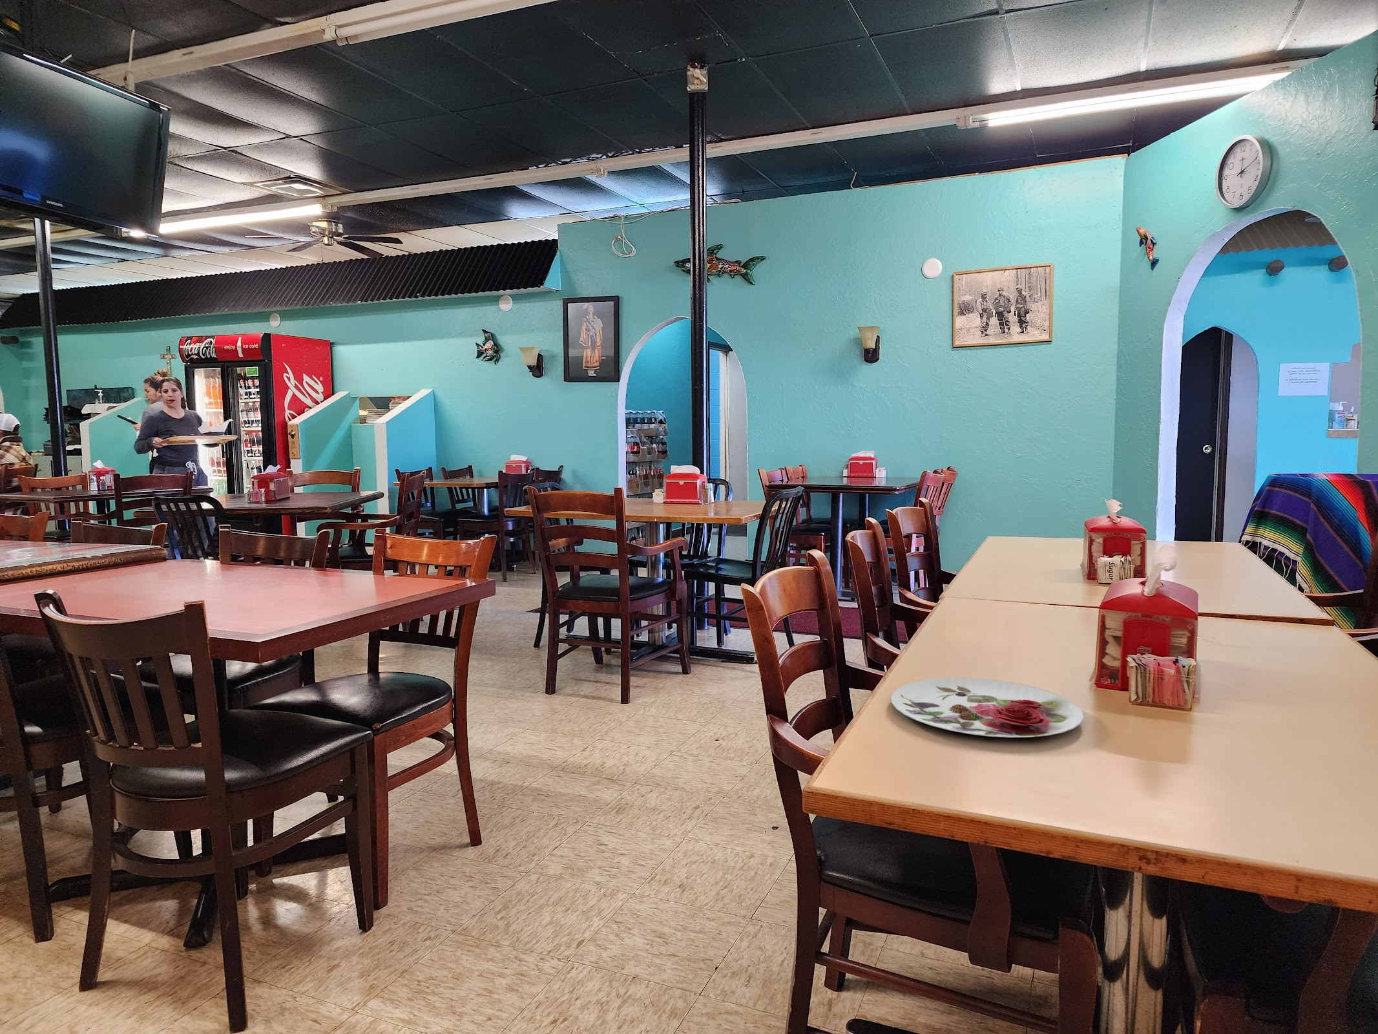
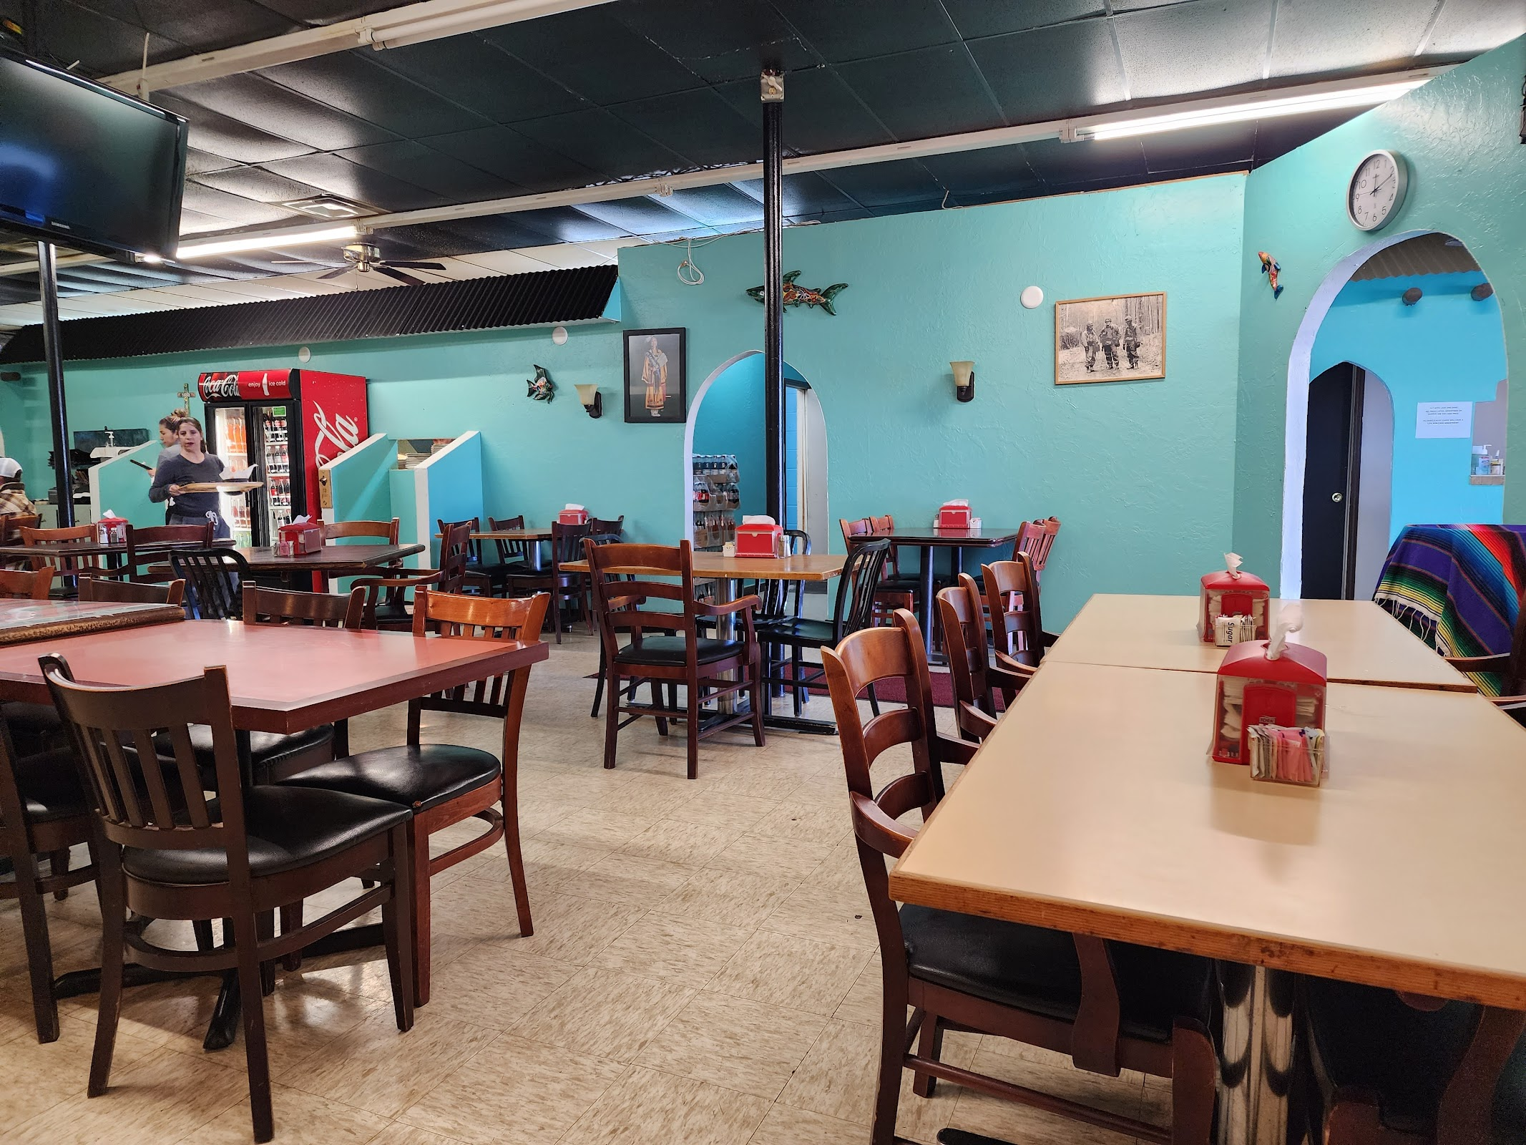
- plate [890,678,1084,737]
